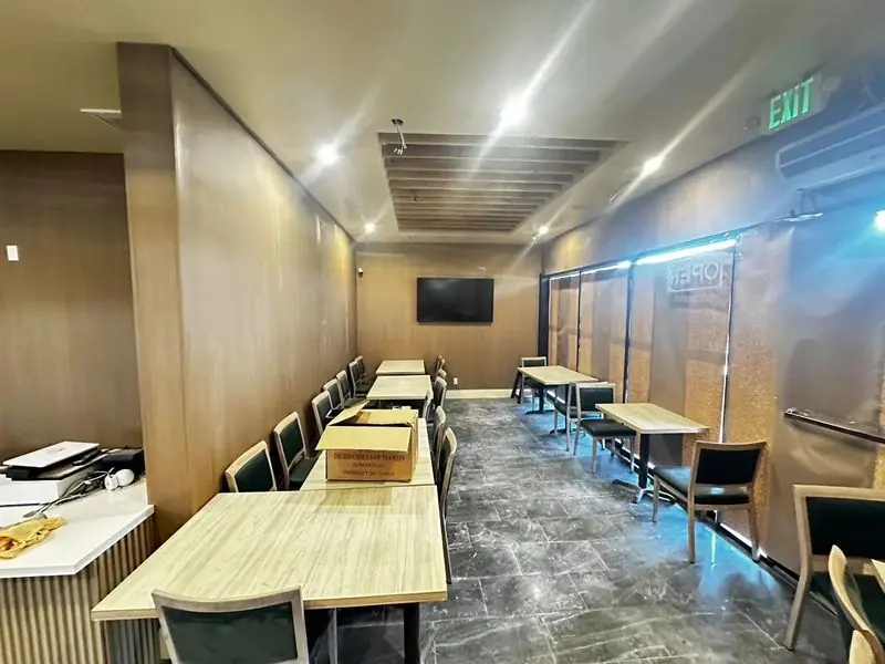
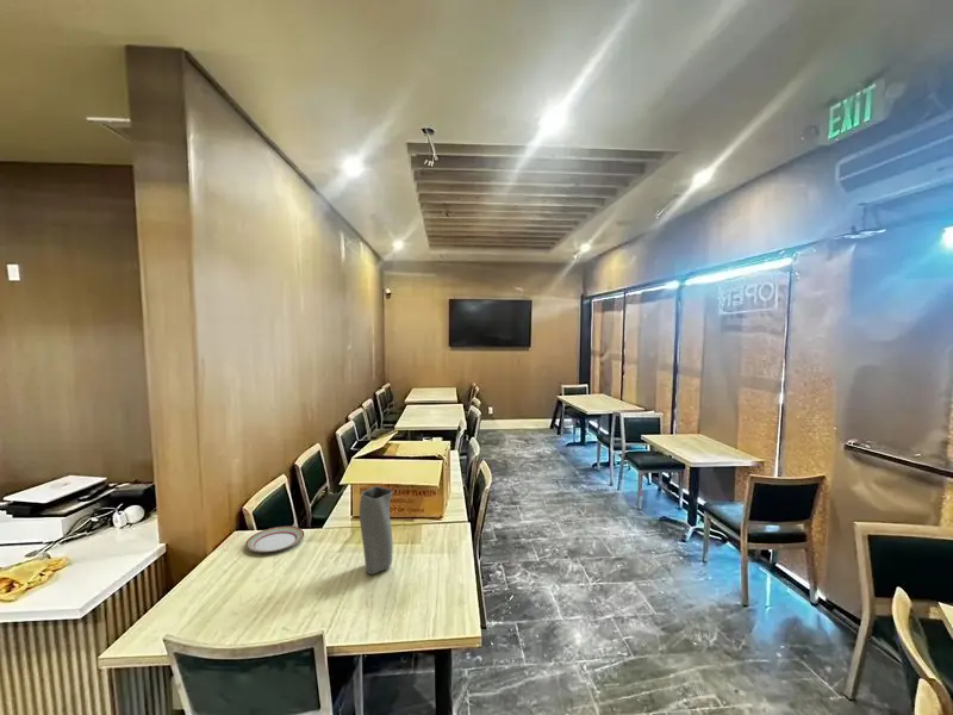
+ plate [244,526,305,553]
+ vase [359,485,394,576]
